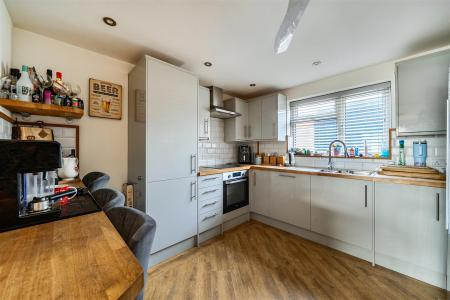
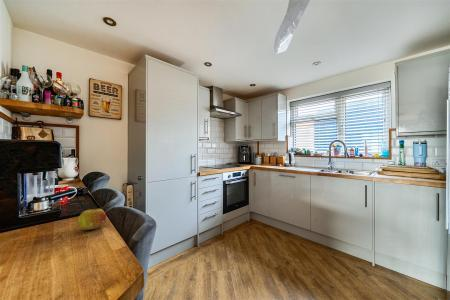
+ fruit [77,208,107,231]
